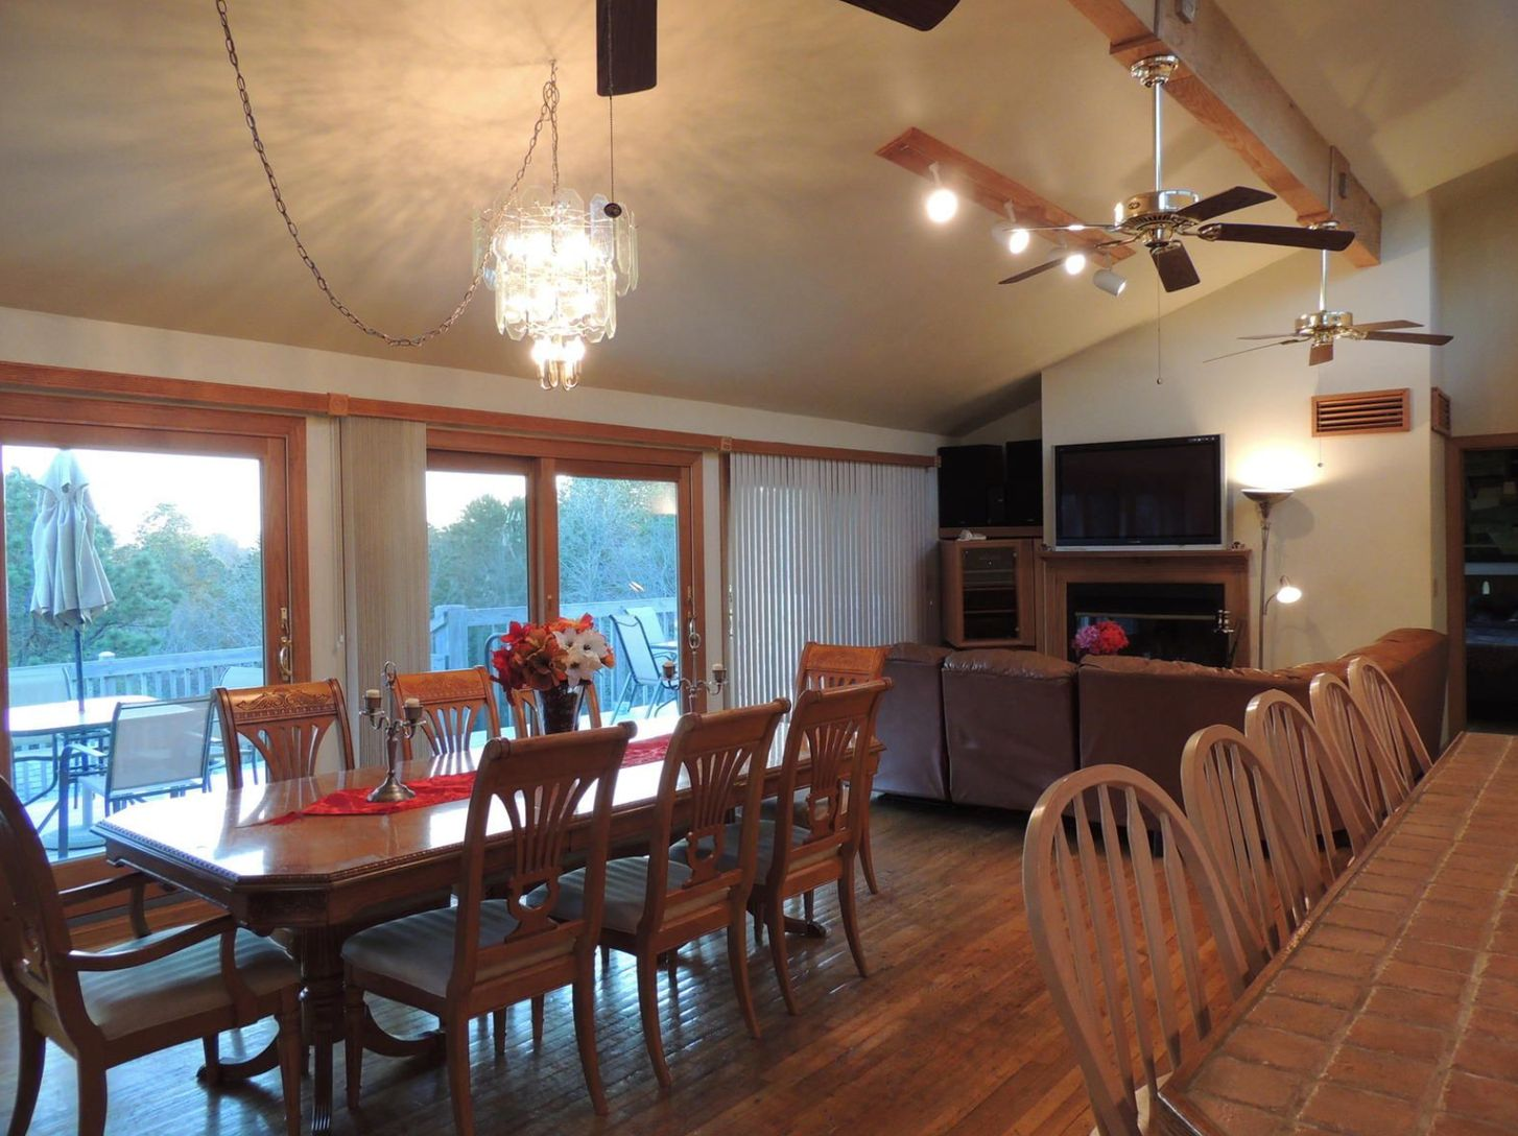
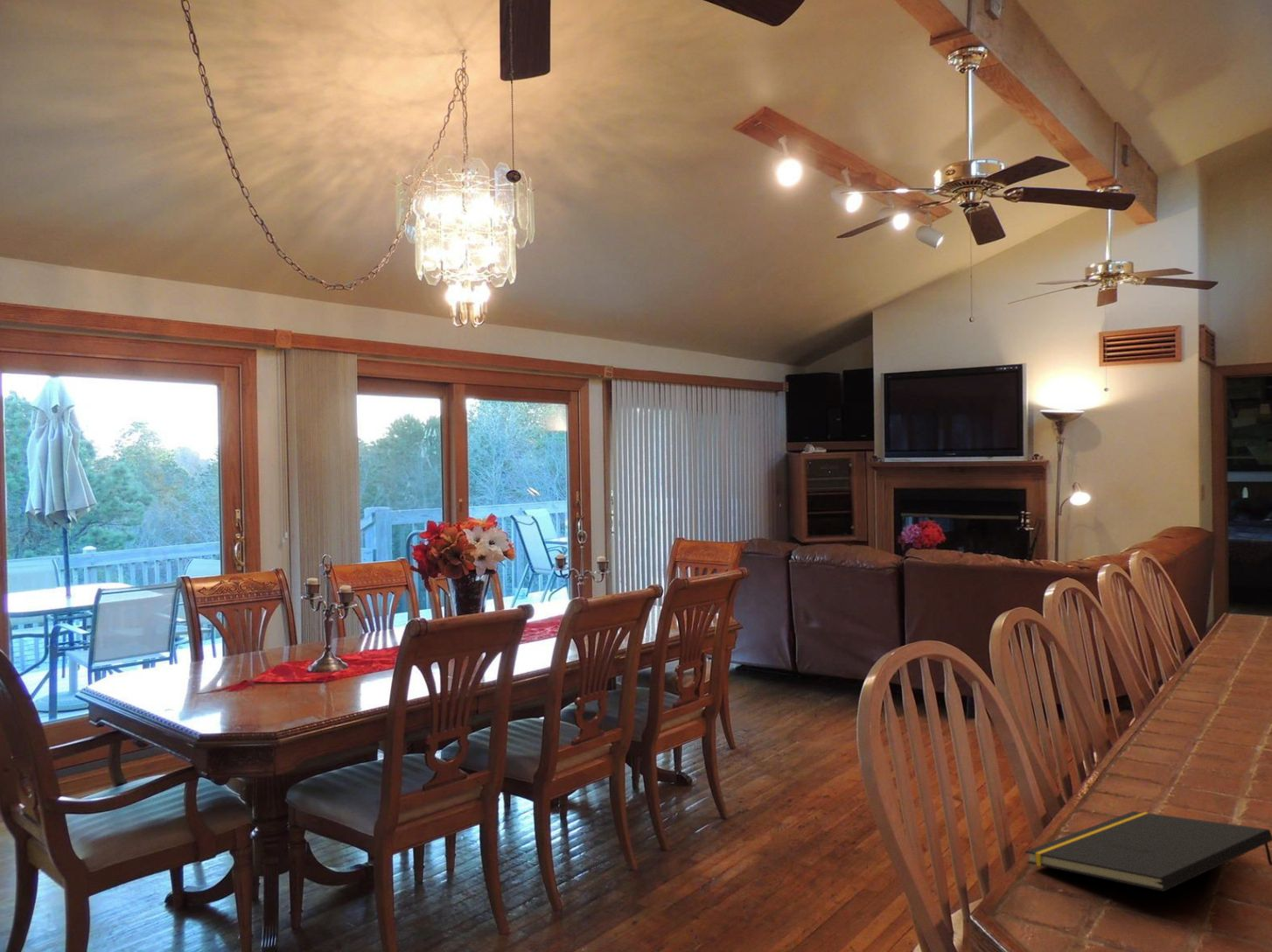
+ notepad [1024,810,1272,893]
